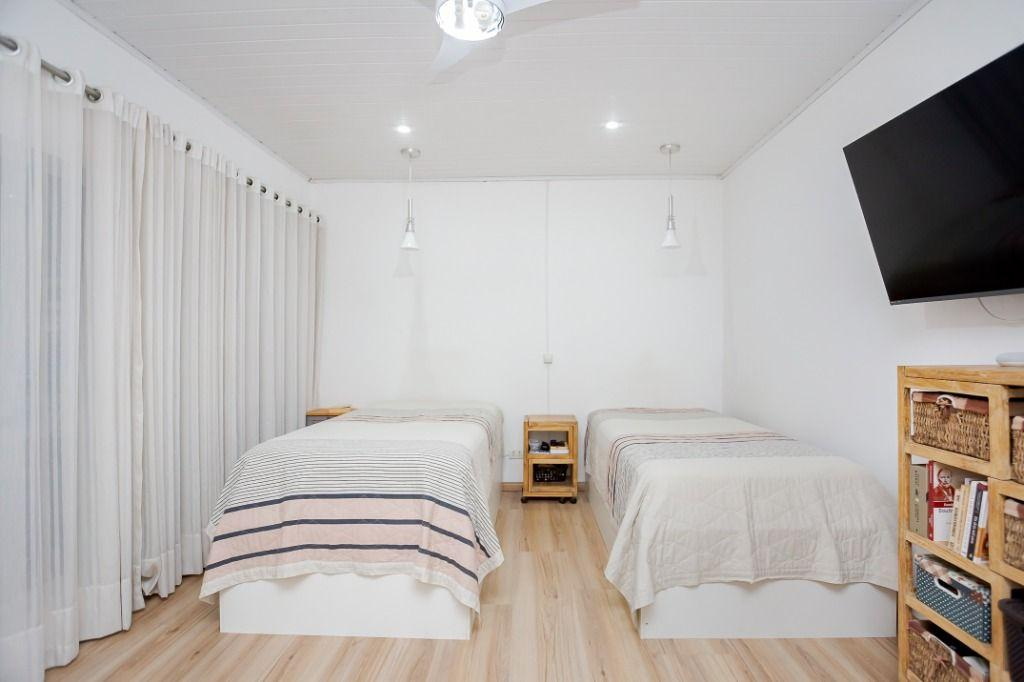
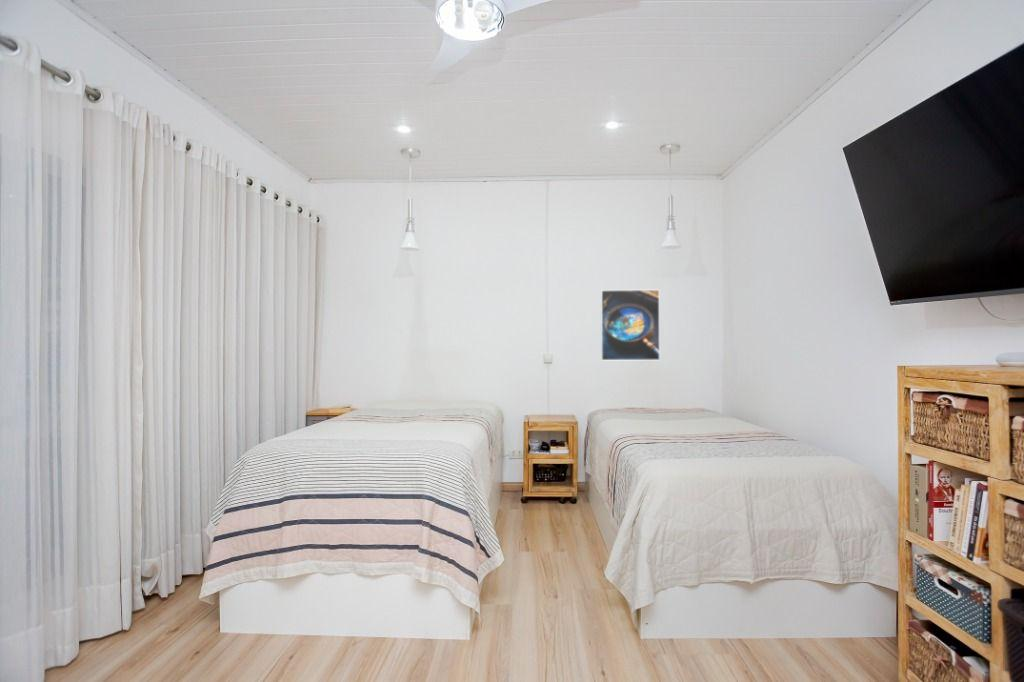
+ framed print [600,289,661,361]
